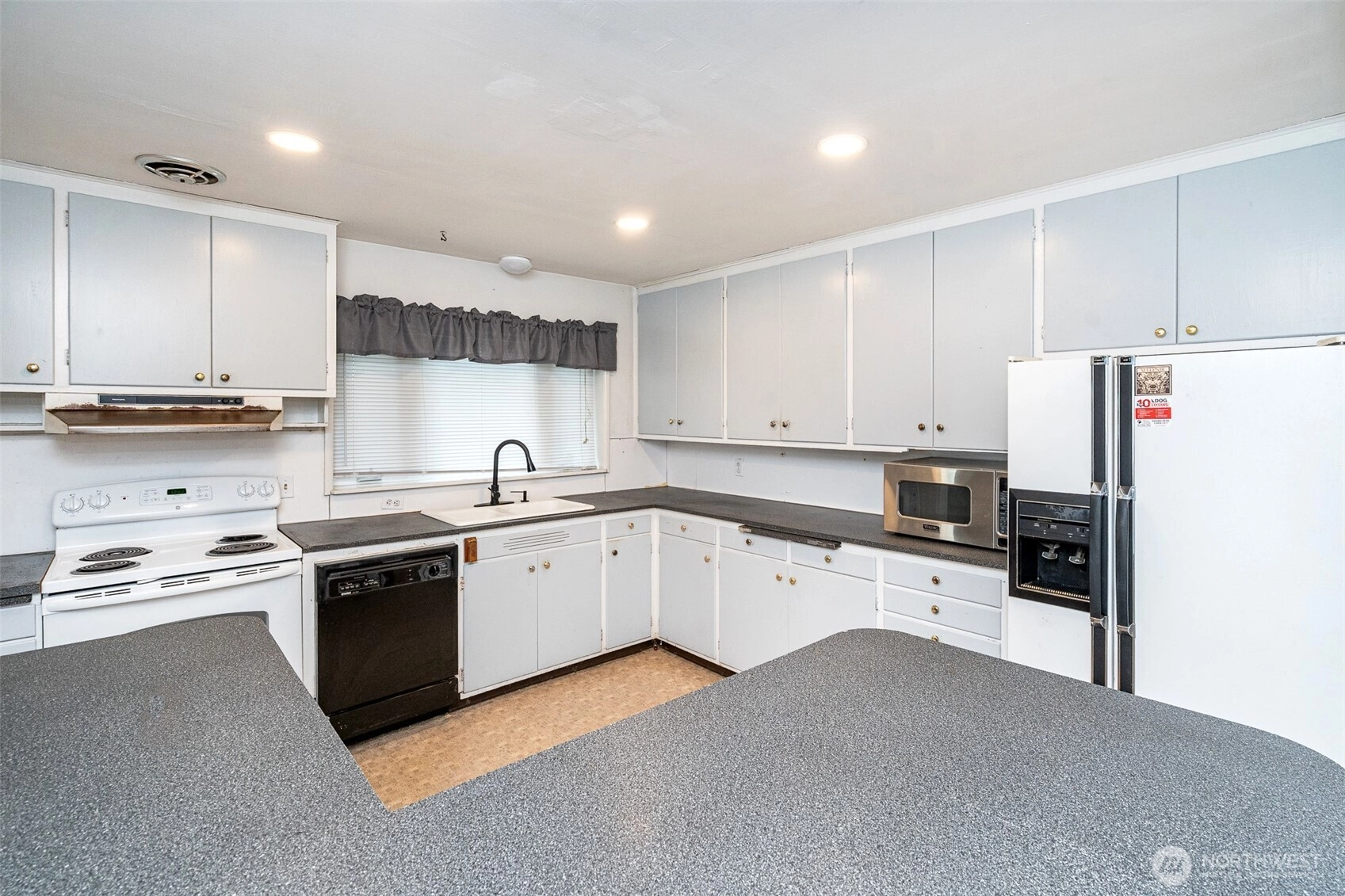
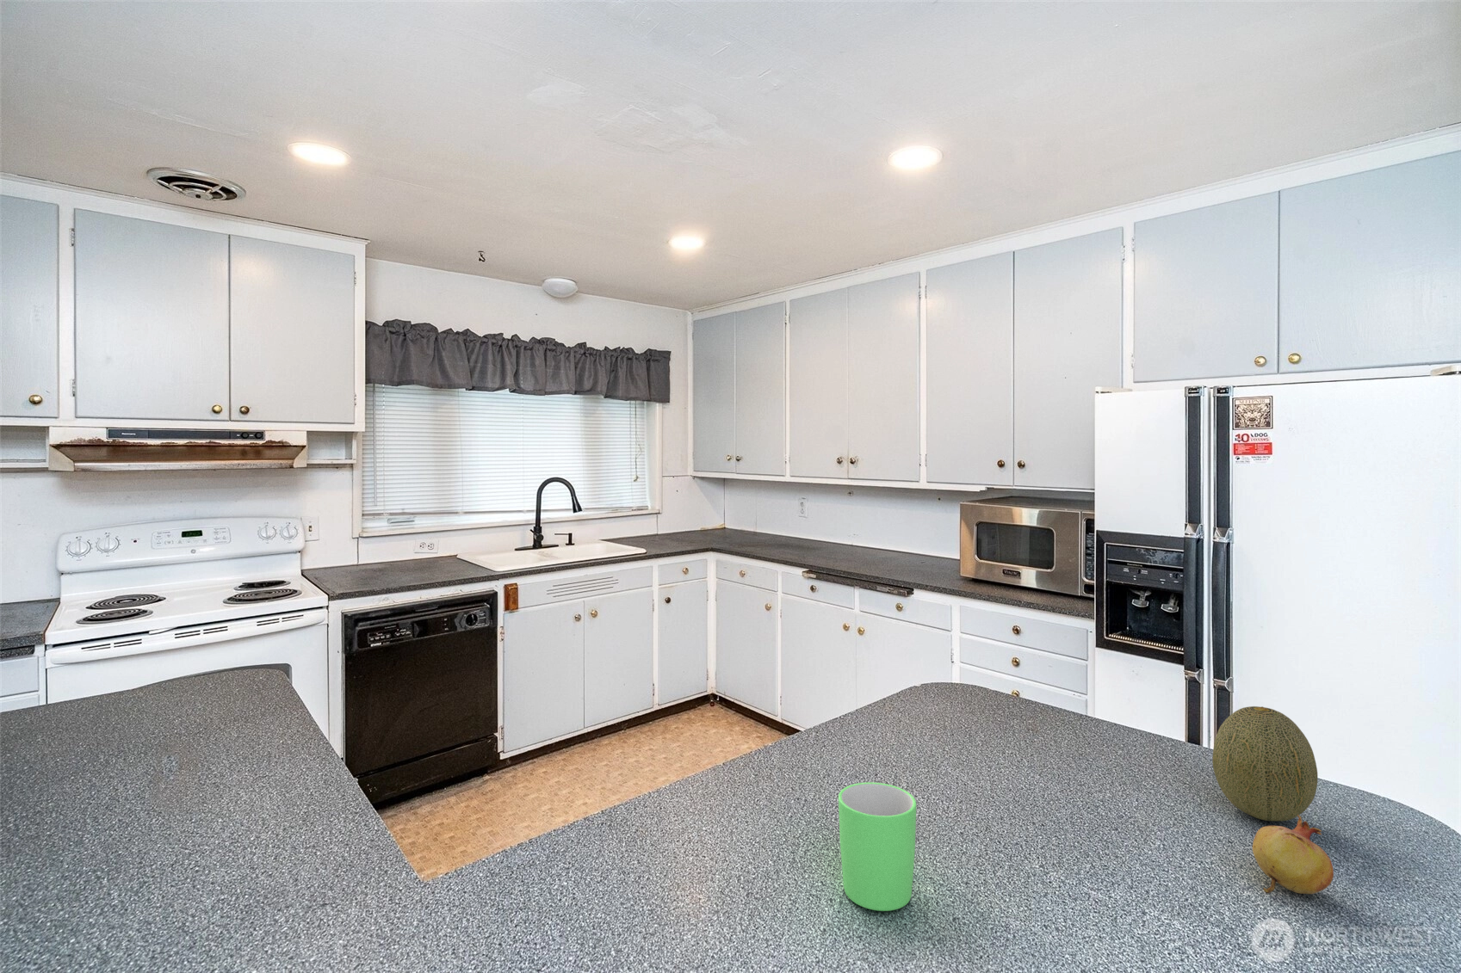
+ fruit [1211,706,1319,822]
+ mug [837,781,917,912]
+ fruit [1251,814,1334,895]
